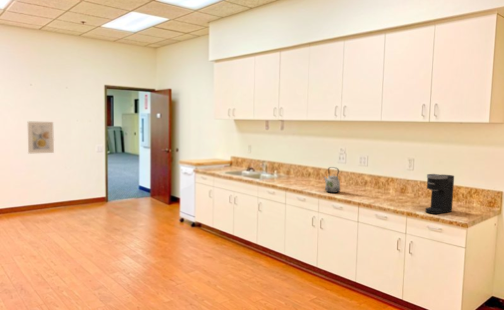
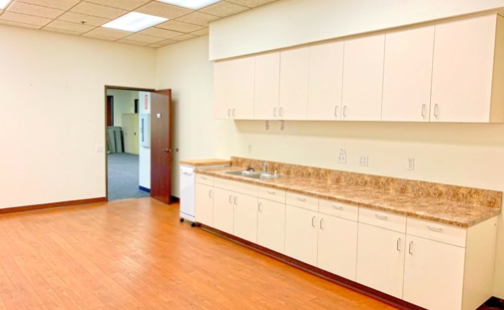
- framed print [27,120,55,155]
- coffee maker [425,173,455,215]
- kettle [323,166,341,194]
